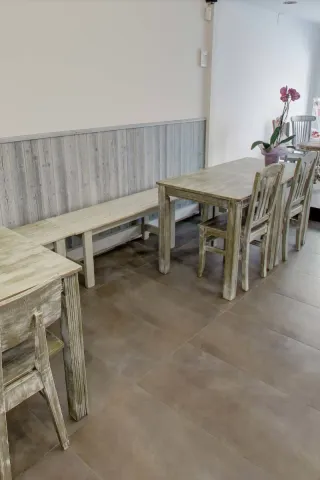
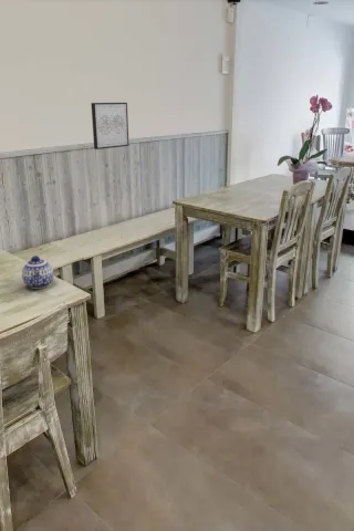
+ wall art [90,102,129,150]
+ teapot [21,254,54,290]
